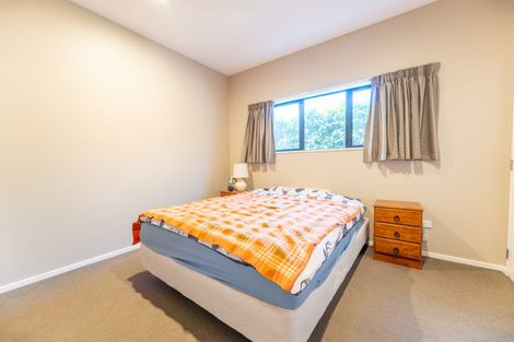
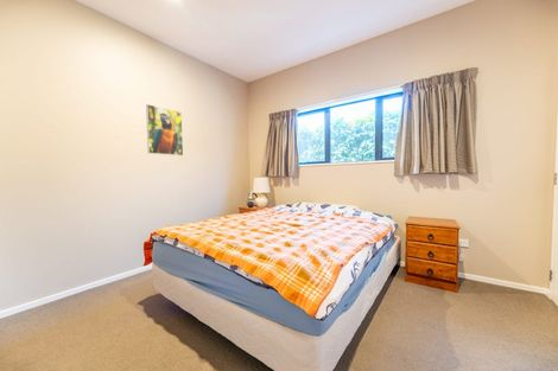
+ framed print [145,103,184,156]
